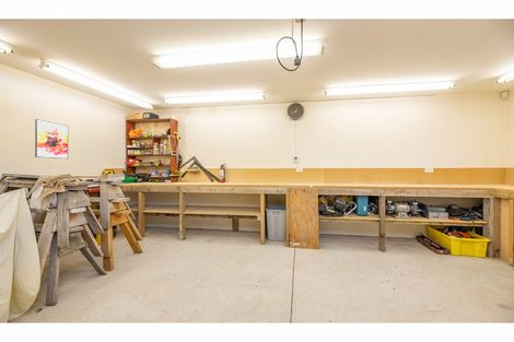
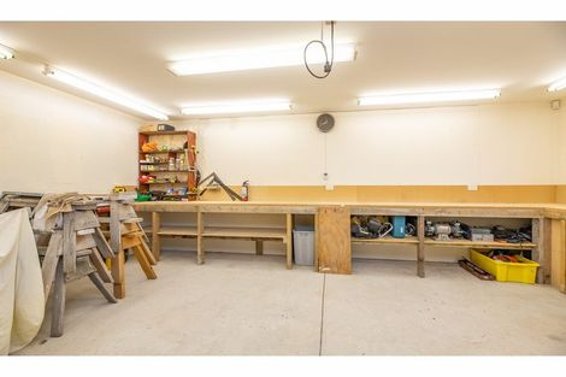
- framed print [34,118,69,160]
